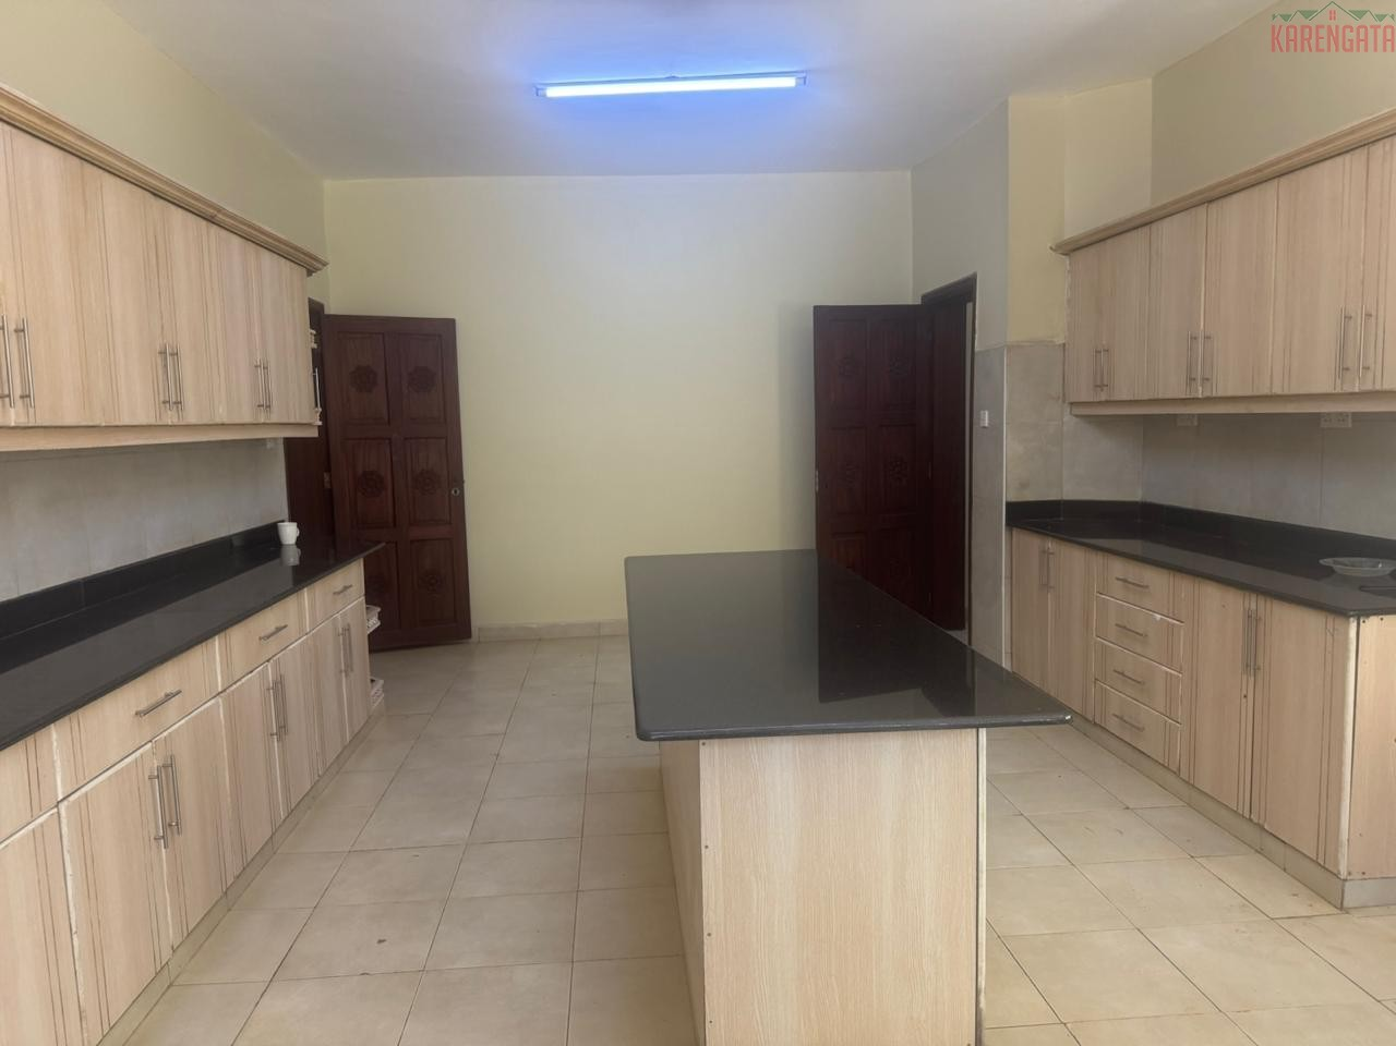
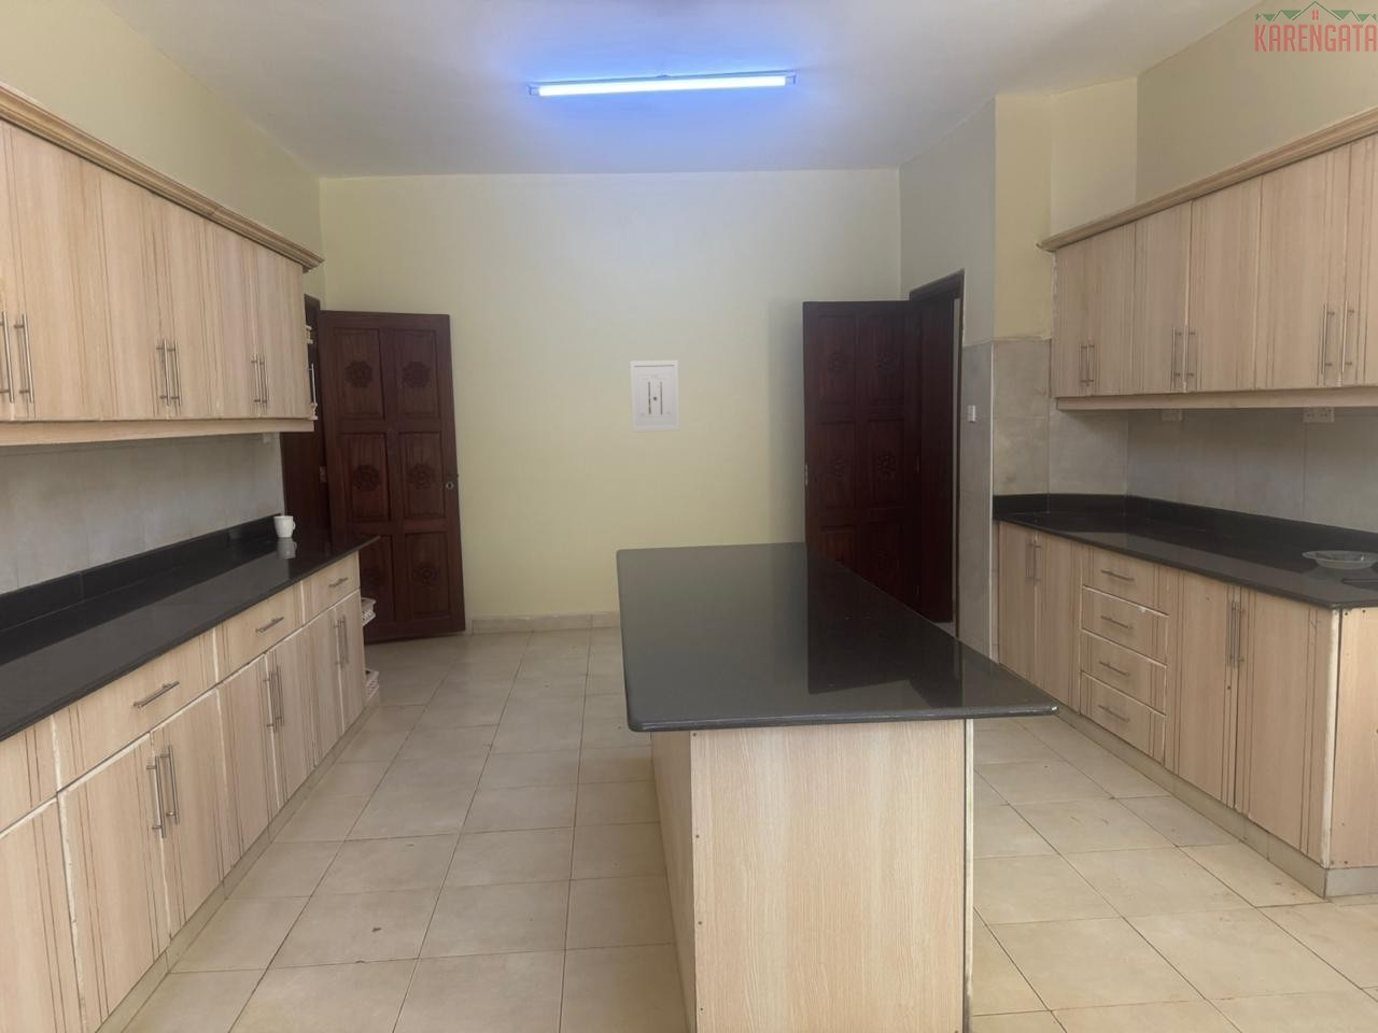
+ wall art [628,359,681,433]
